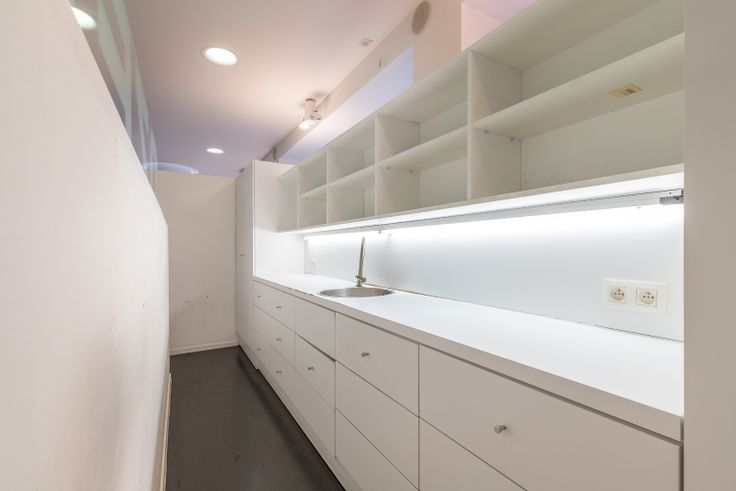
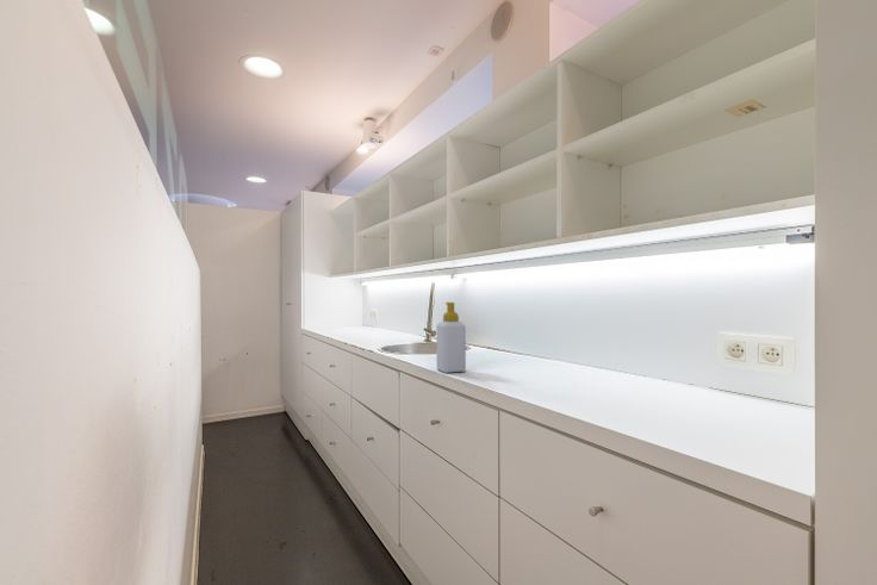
+ soap bottle [435,301,467,374]
